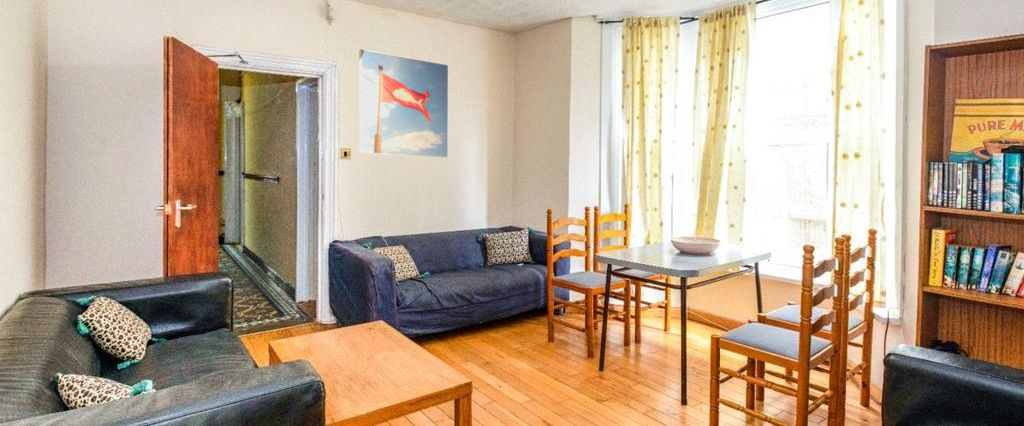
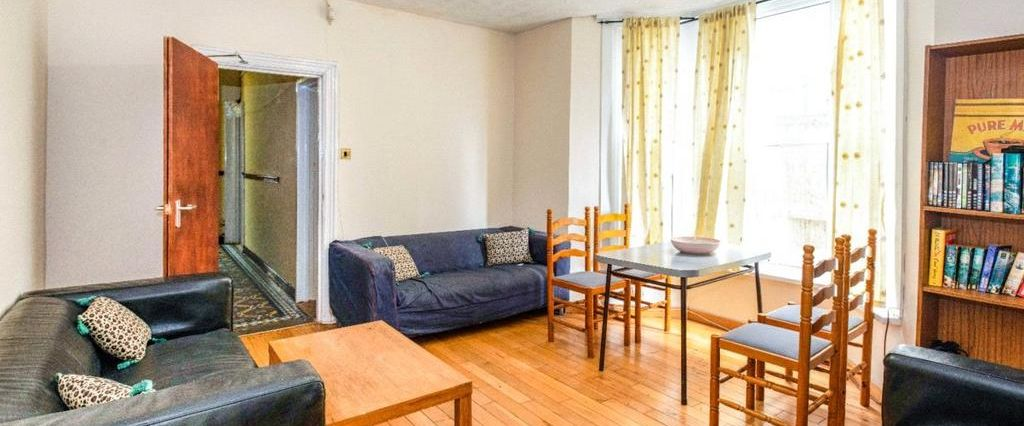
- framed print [358,48,449,159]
